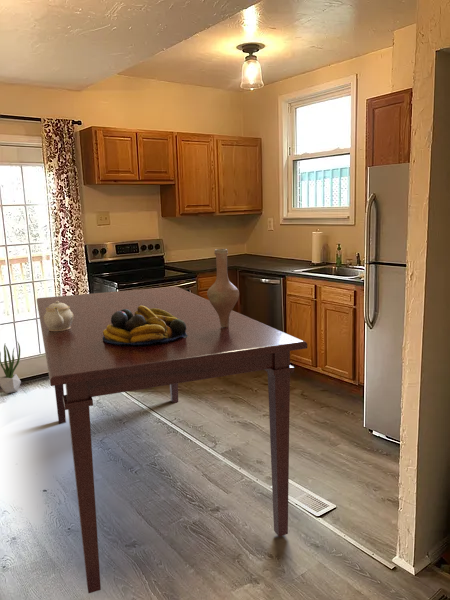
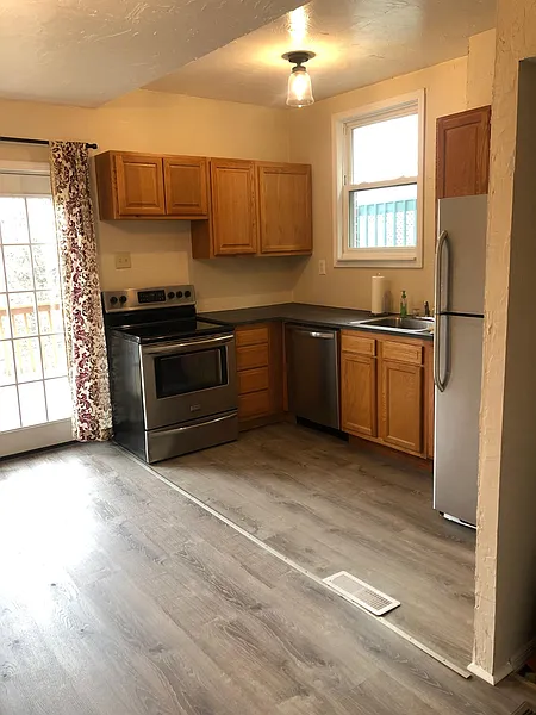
- dining table [36,285,308,594]
- potted plant [0,341,22,394]
- fruit bowl [102,306,188,345]
- teapot [43,301,74,331]
- vase [206,248,240,328]
